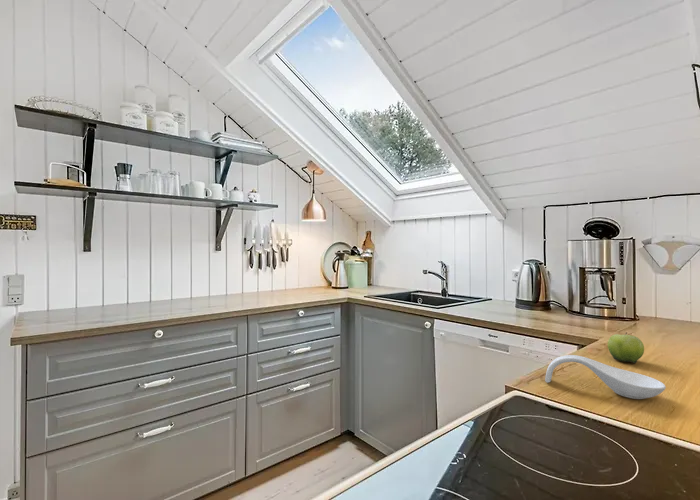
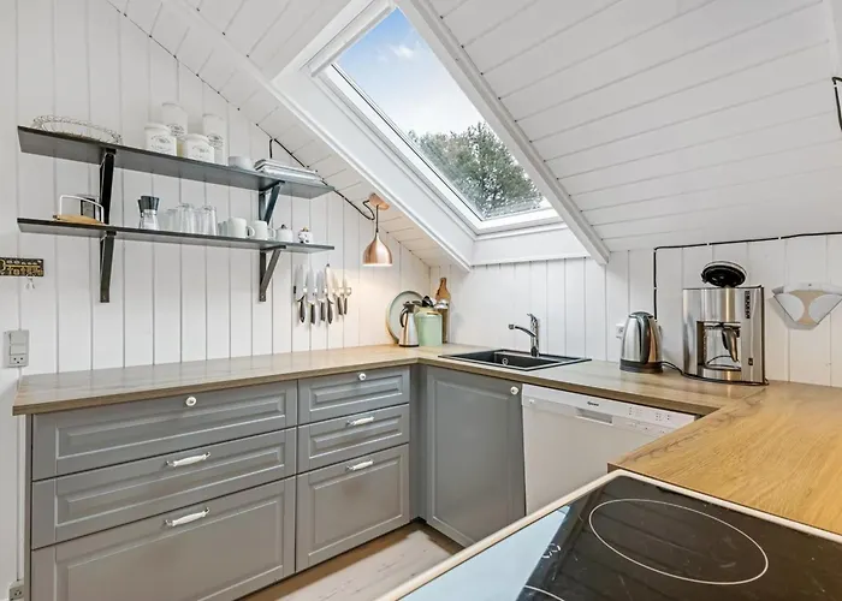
- spoon rest [544,354,667,400]
- fruit [607,331,645,364]
